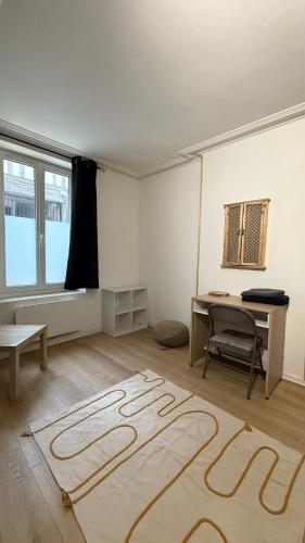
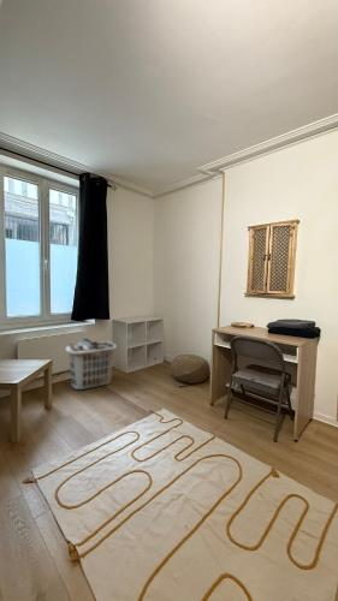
+ clothes hamper [65,338,118,391]
